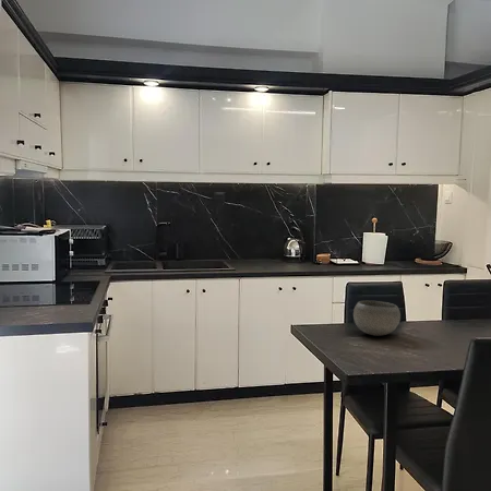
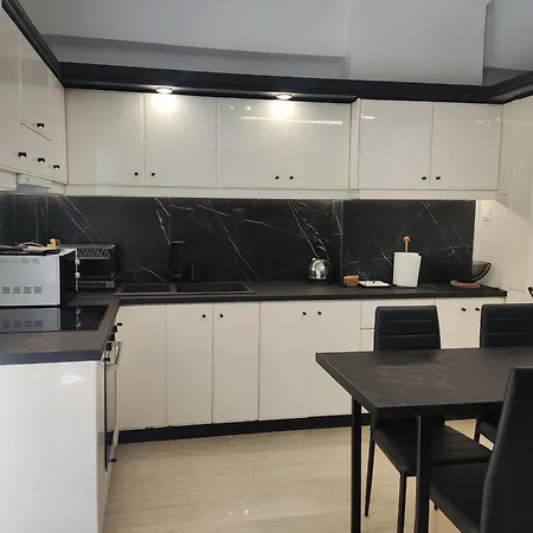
- bowl [352,300,402,337]
